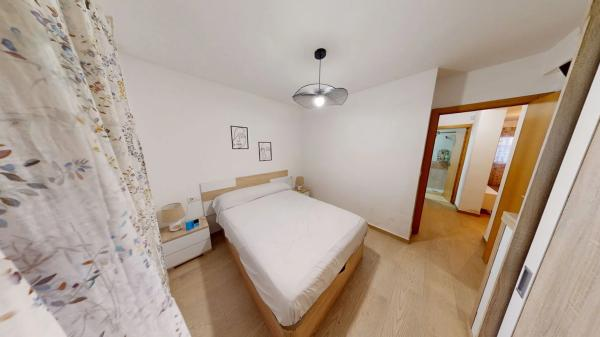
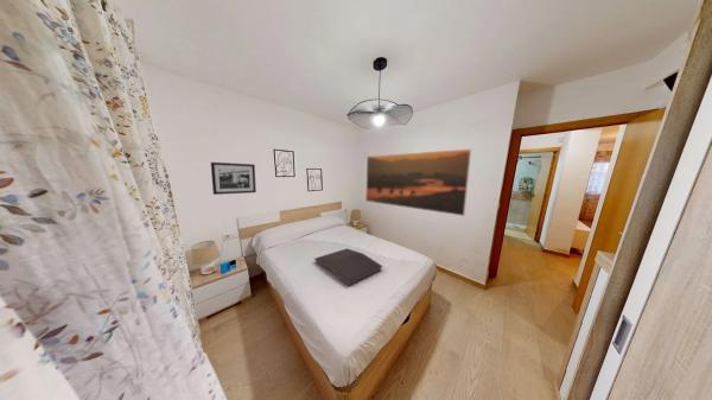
+ serving tray [313,247,383,287]
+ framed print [364,148,472,217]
+ picture frame [210,161,258,196]
